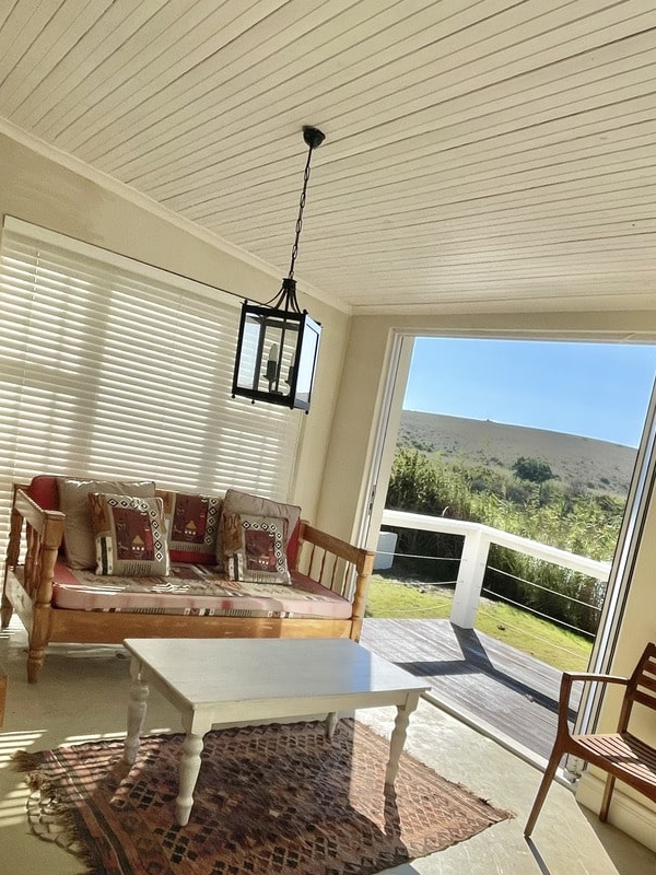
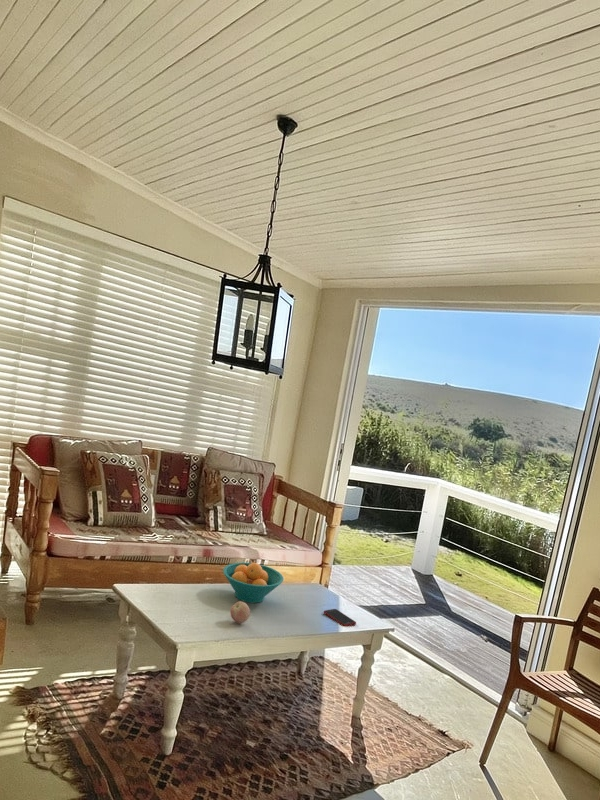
+ fruit bowl [222,562,284,604]
+ apple [230,600,251,624]
+ cell phone [323,608,357,627]
